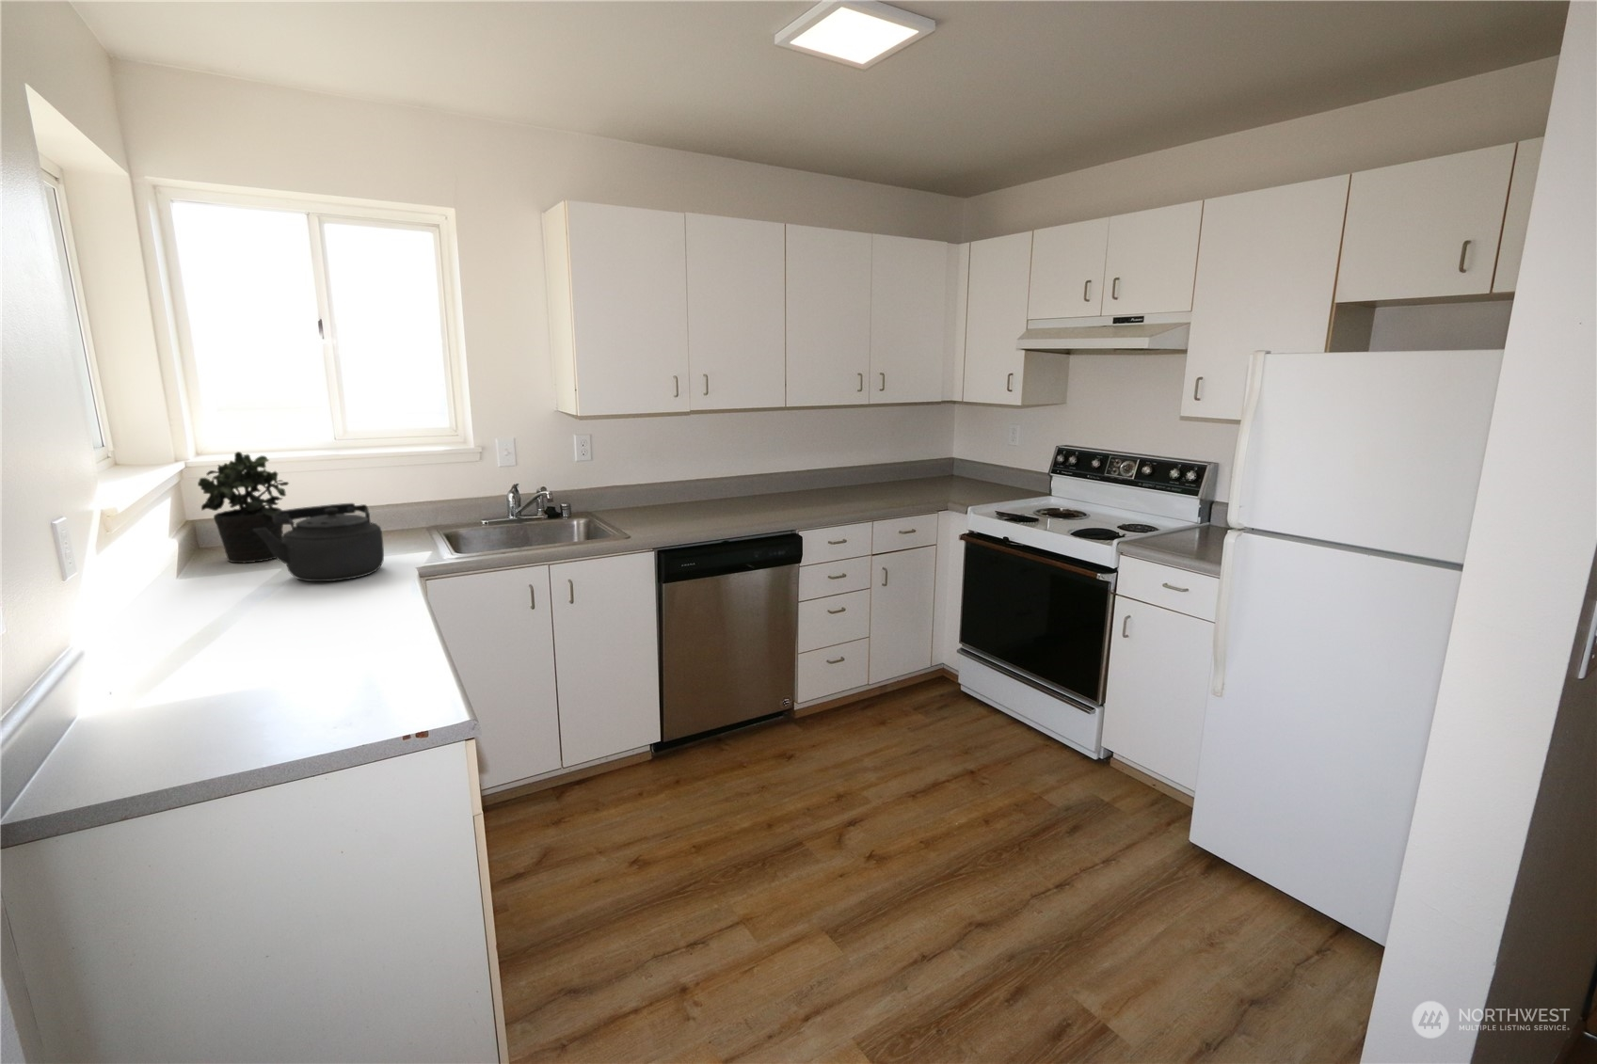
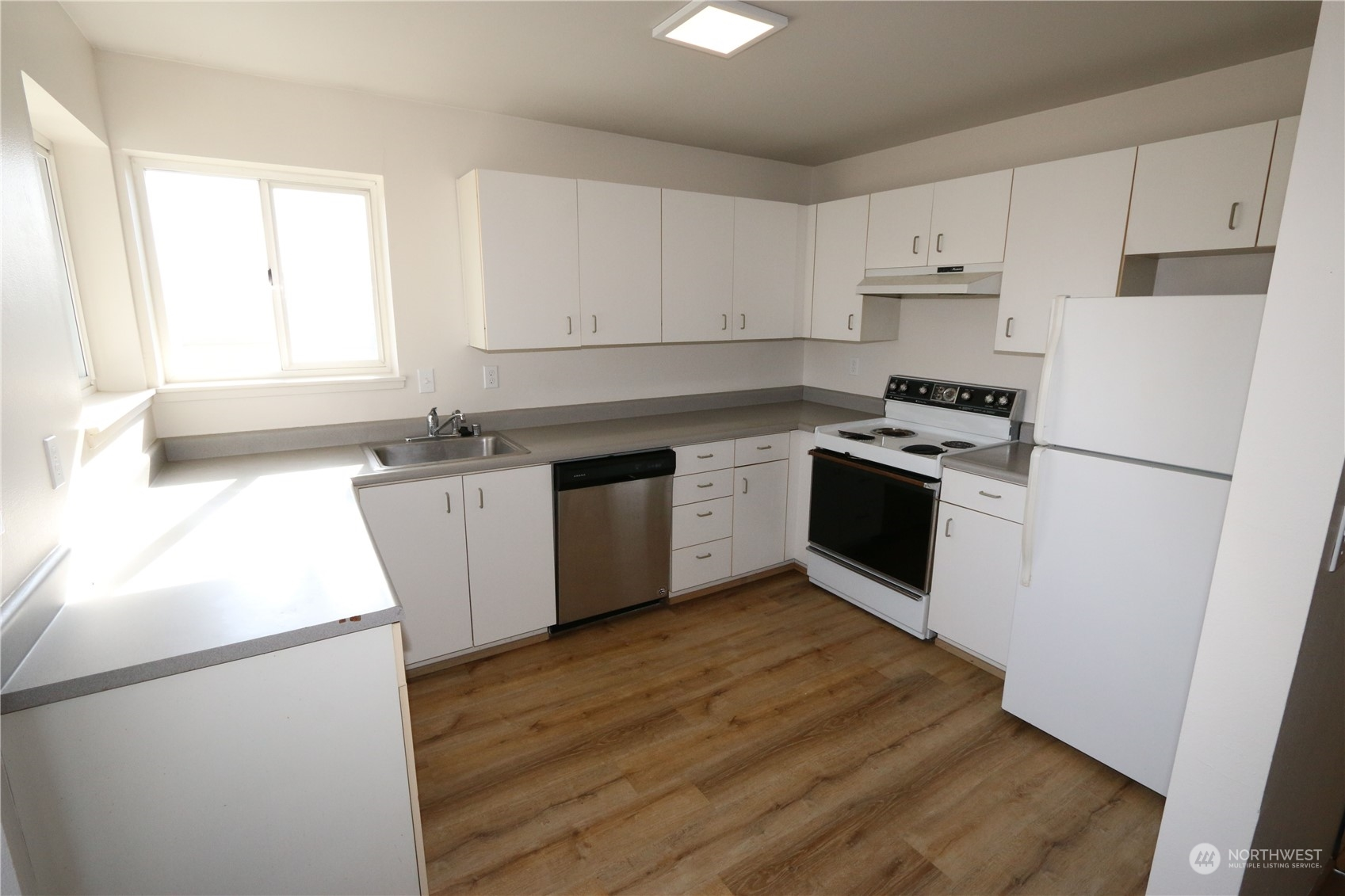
- kettle [253,502,385,582]
- potted plant [197,450,290,564]
